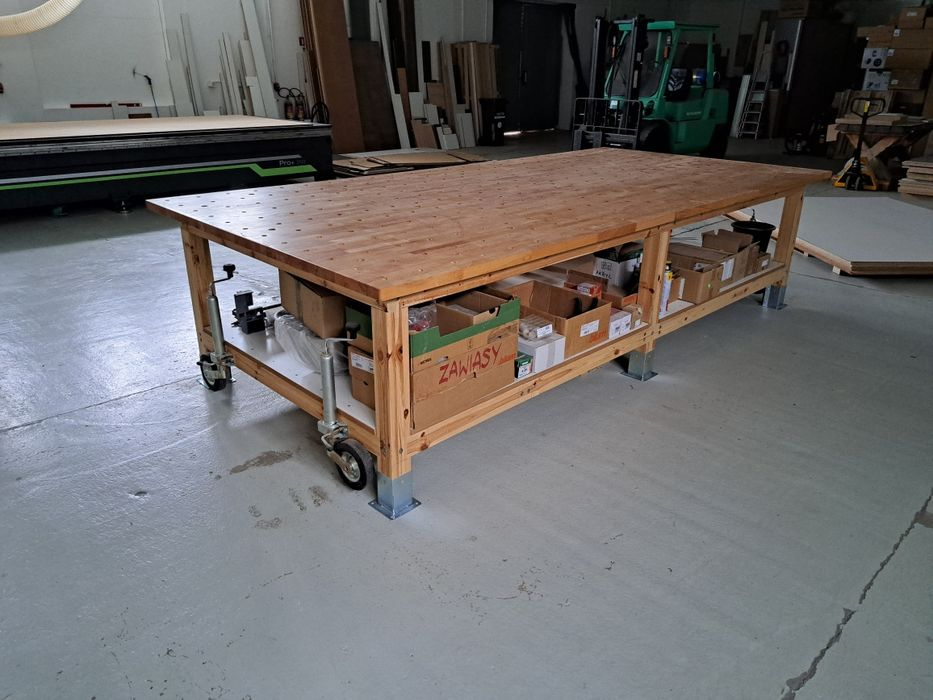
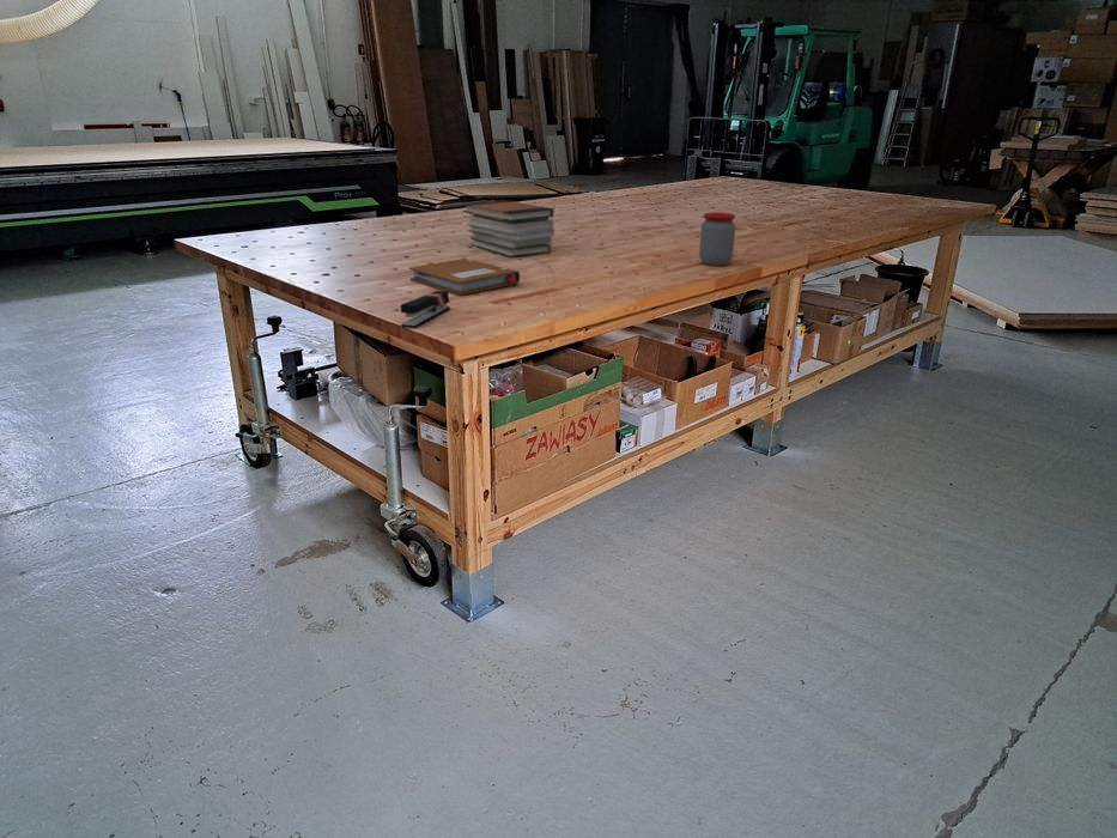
+ jar [698,211,736,267]
+ notebook [408,257,521,296]
+ book stack [461,199,556,259]
+ stapler [400,290,451,329]
